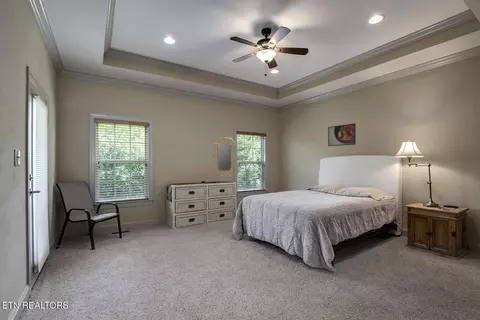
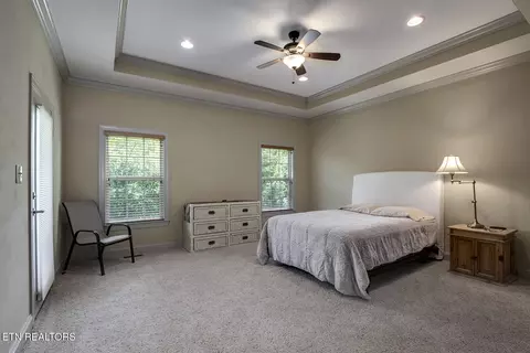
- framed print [327,122,357,147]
- home mirror [212,136,236,177]
